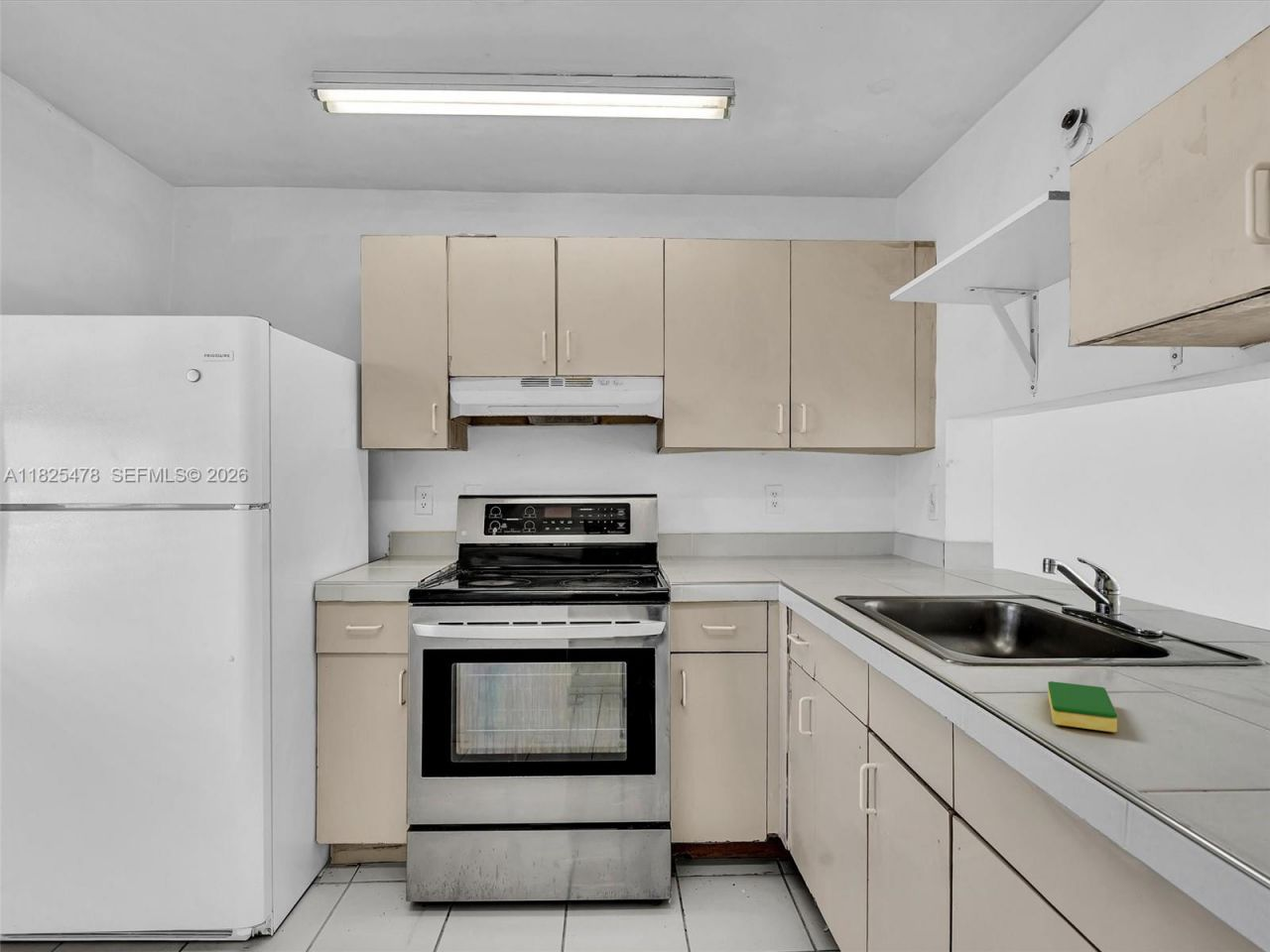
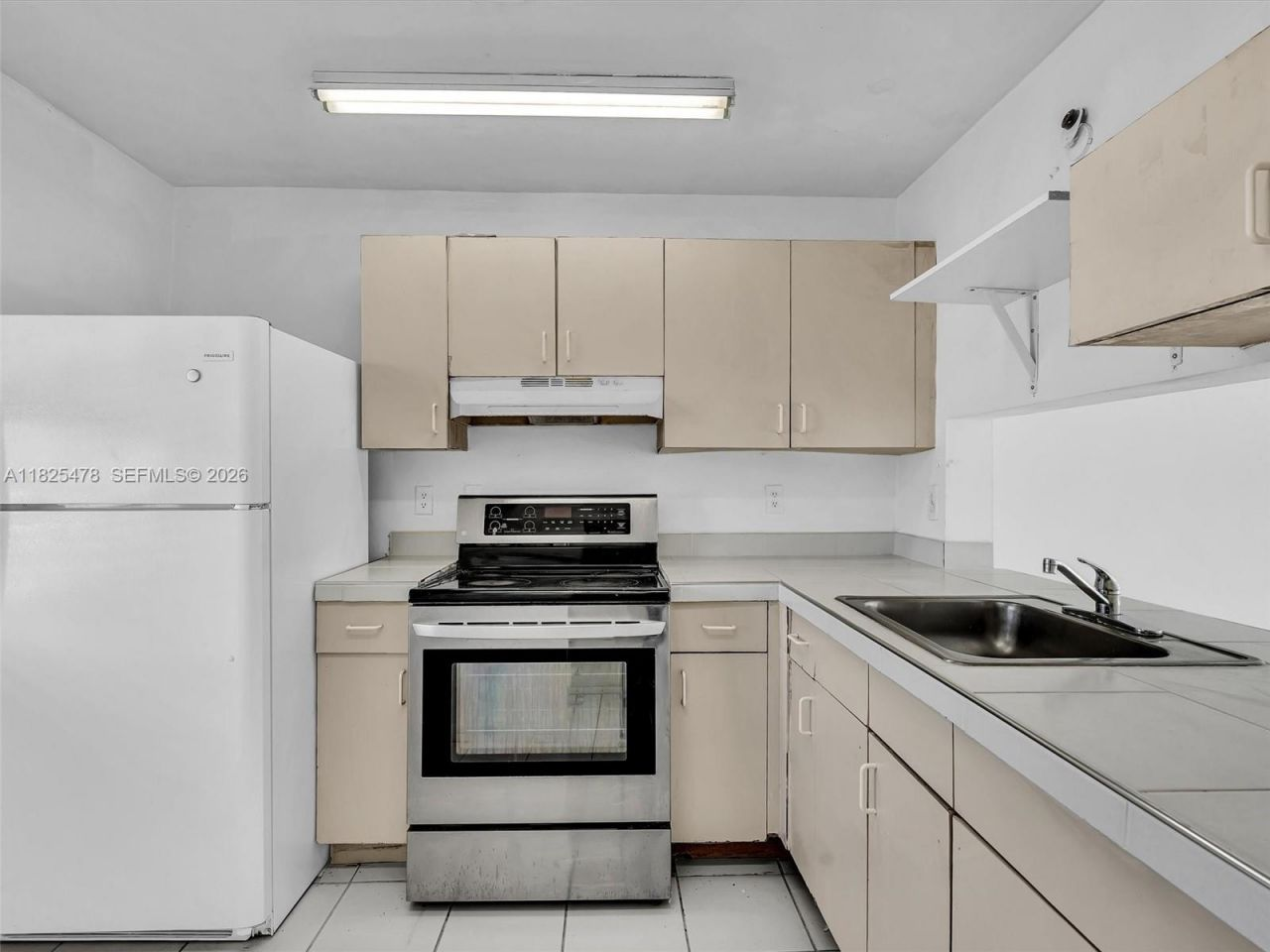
- dish sponge [1047,680,1118,734]
